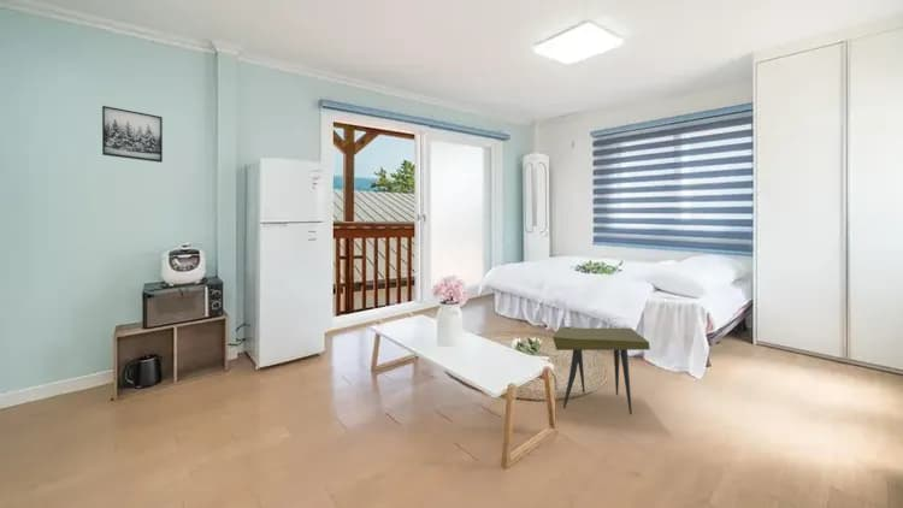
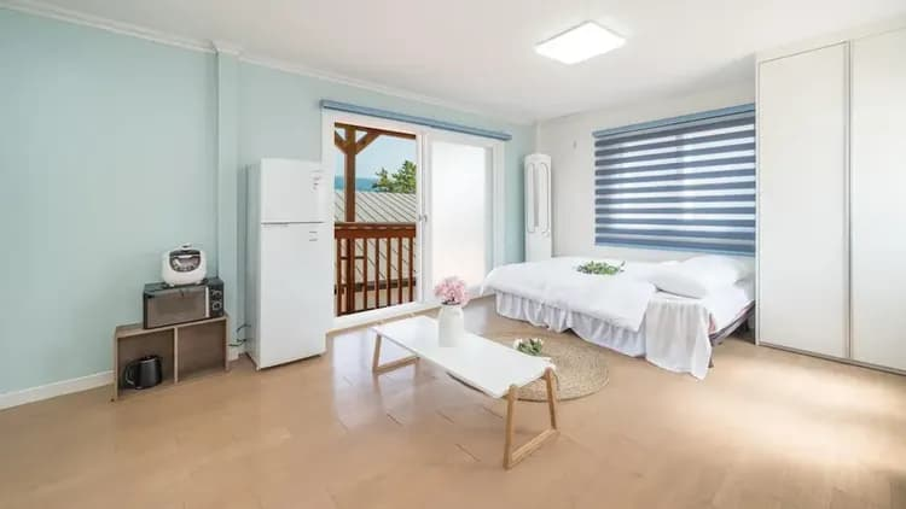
- side table [551,326,651,415]
- wall art [101,105,164,164]
